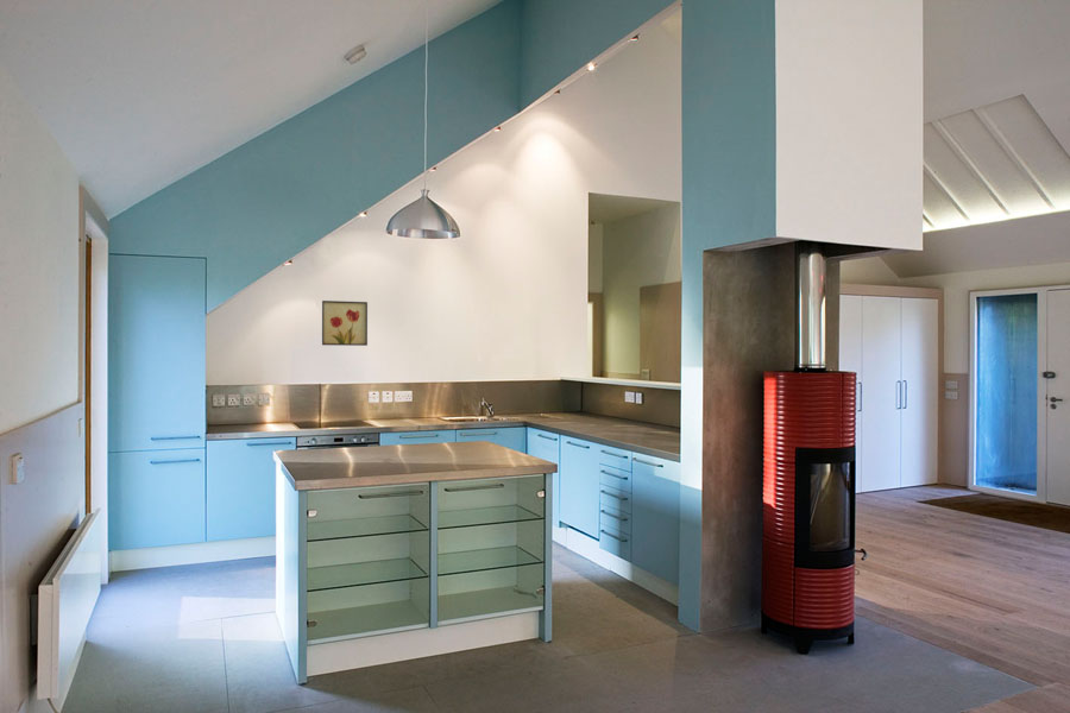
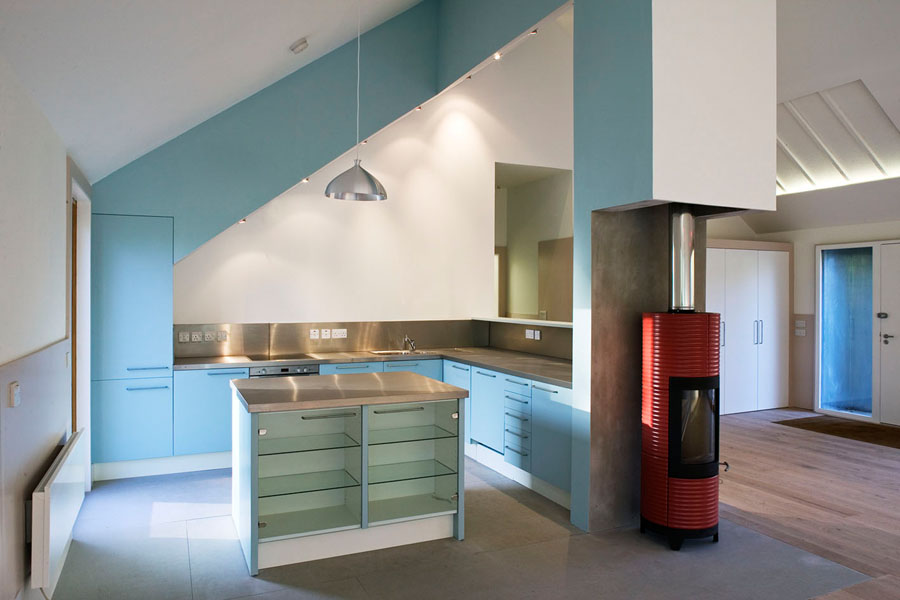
- wall art [321,299,369,347]
